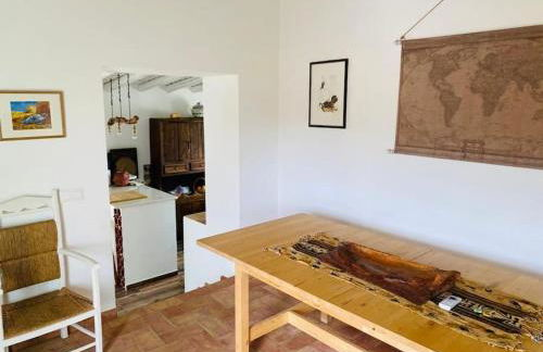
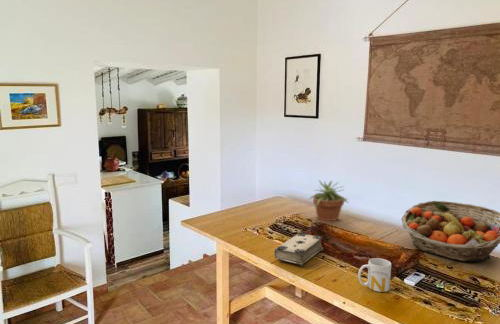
+ book [273,231,324,267]
+ mug [357,257,392,293]
+ potted plant [308,179,349,222]
+ fruit basket [400,200,500,262]
